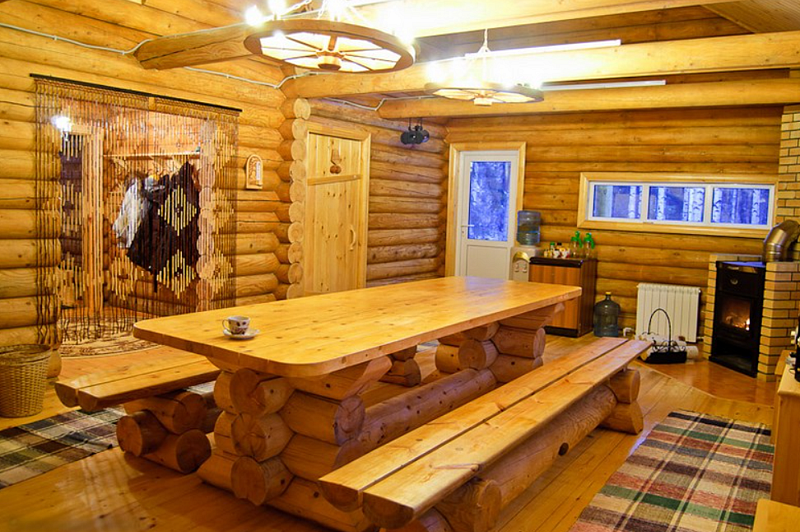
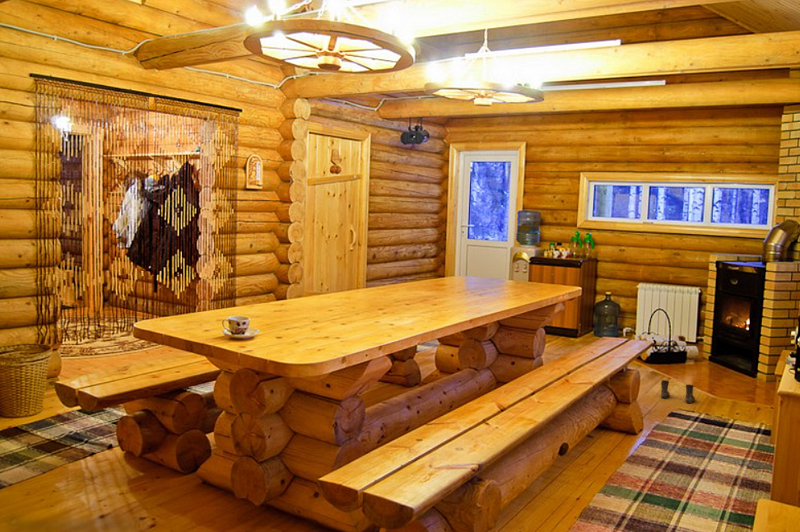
+ boots [660,379,696,404]
